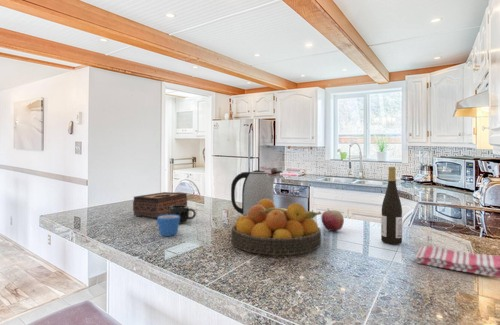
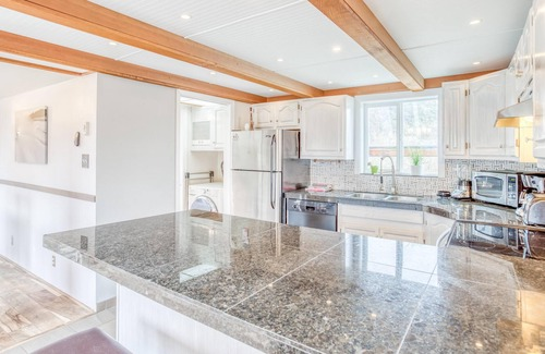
- kettle [230,169,275,216]
- apple [321,208,345,232]
- mug [168,205,197,225]
- tissue box [132,191,188,219]
- fruit bowl [230,199,322,256]
- mug [156,214,180,237]
- wine bottle [380,166,403,245]
- dish towel [414,245,500,279]
